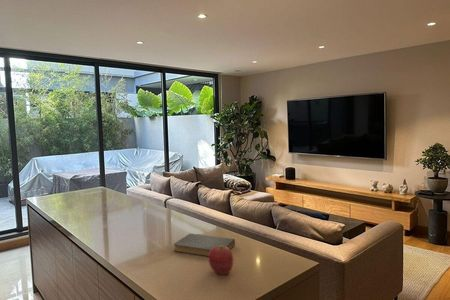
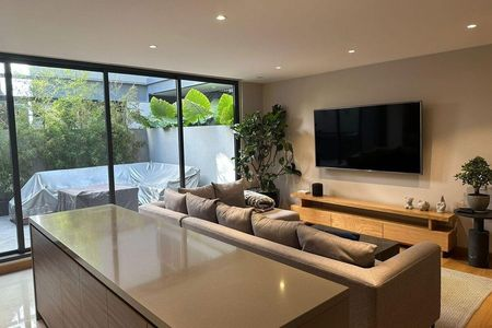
- apple [208,245,234,275]
- book [173,233,236,257]
